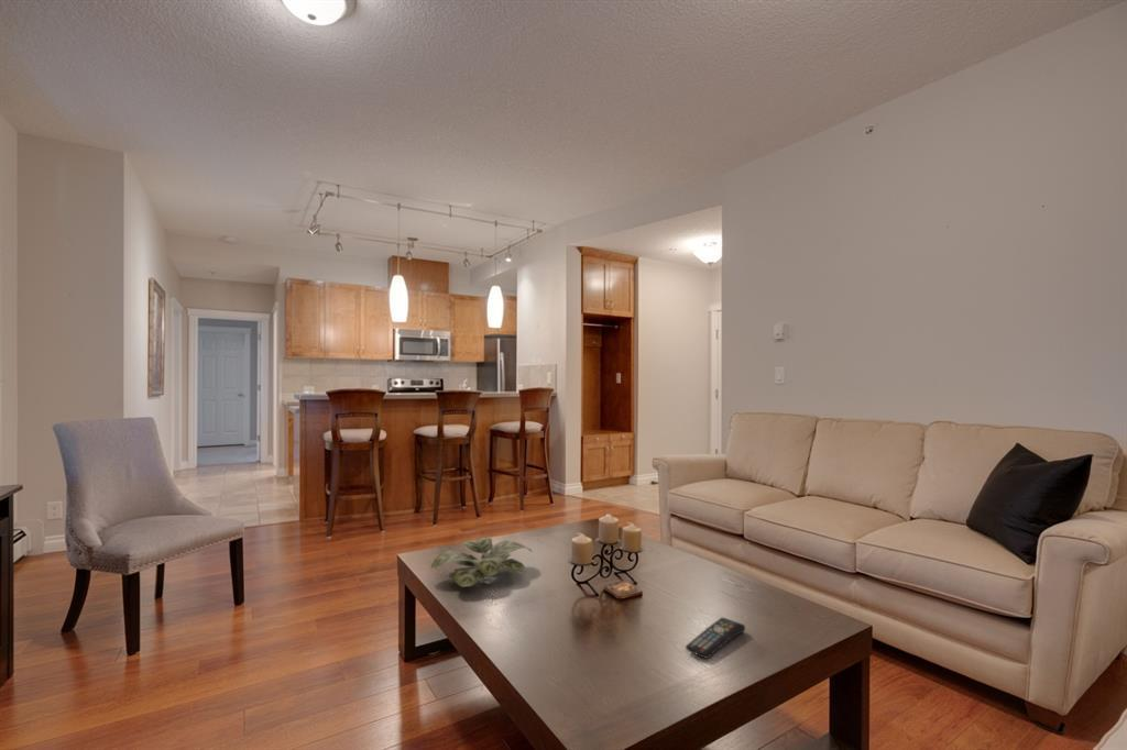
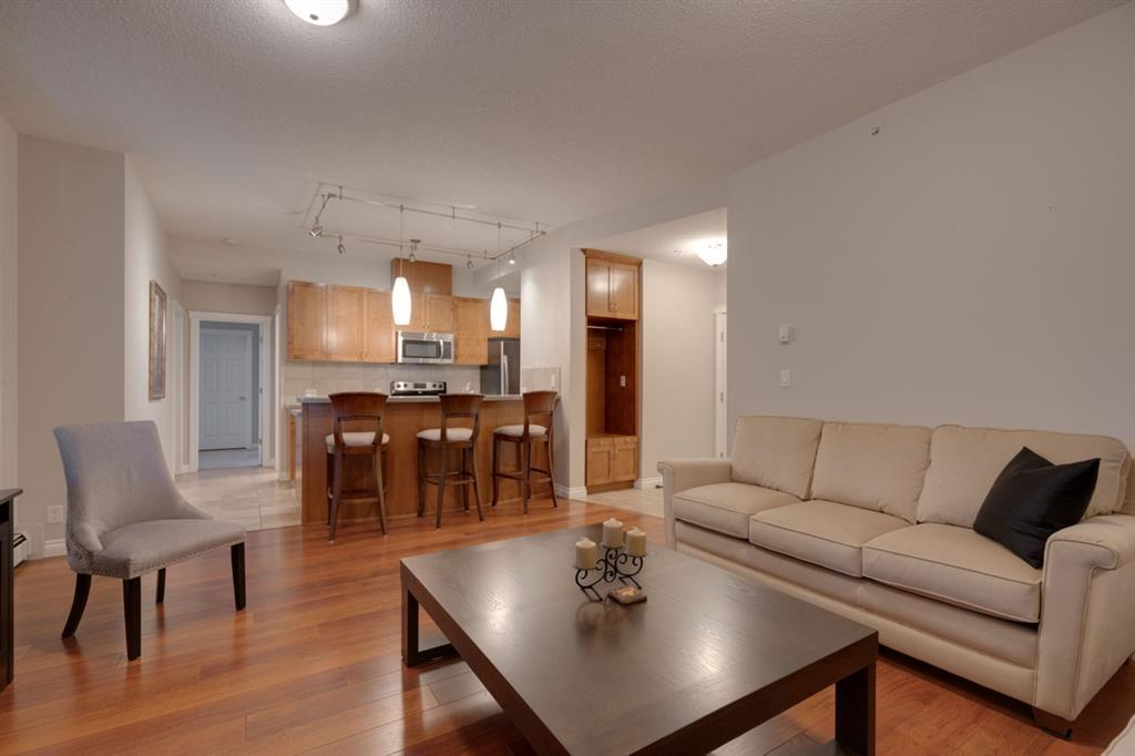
- plant [429,537,534,588]
- remote control [685,617,746,660]
